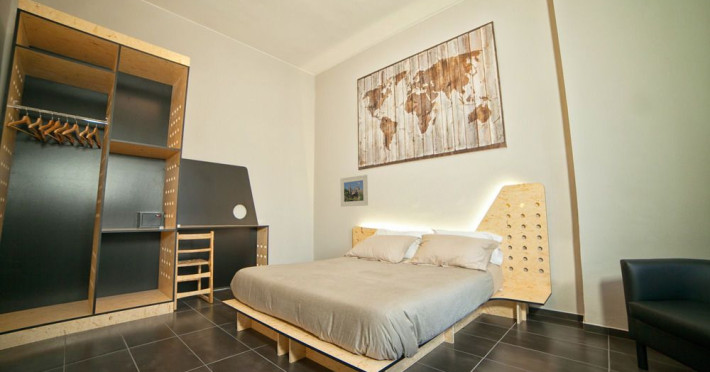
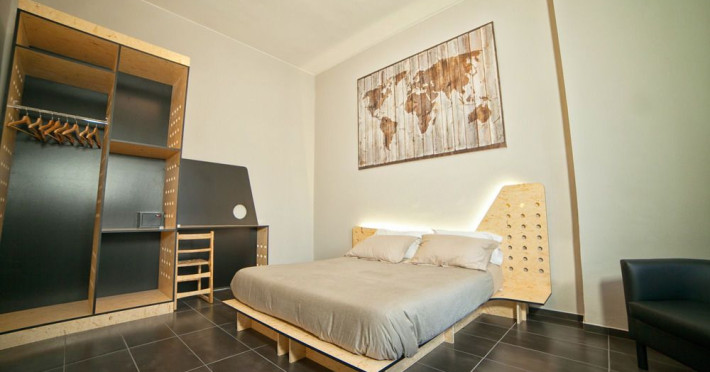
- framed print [340,174,369,208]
